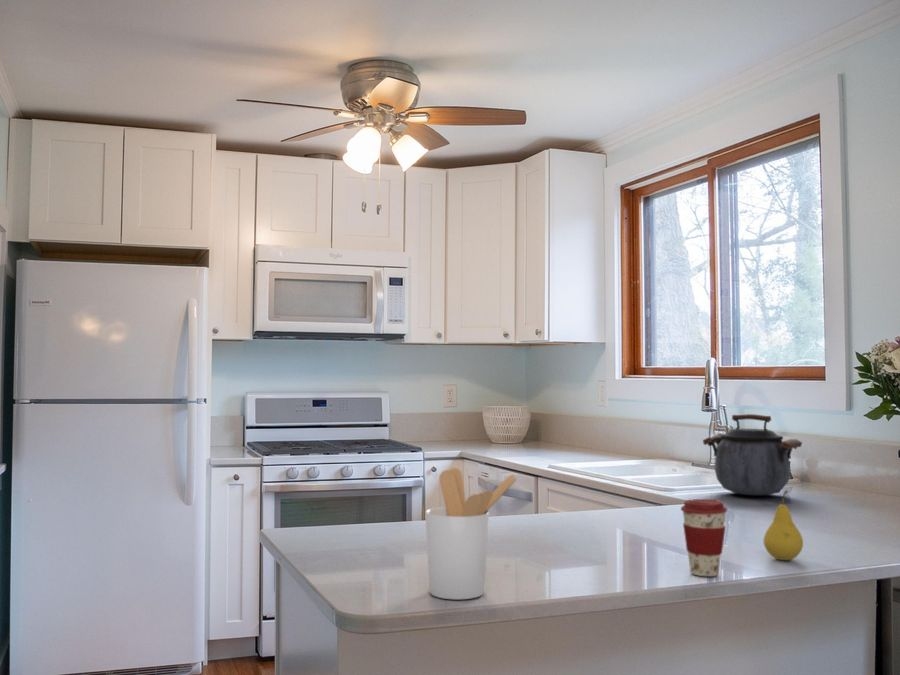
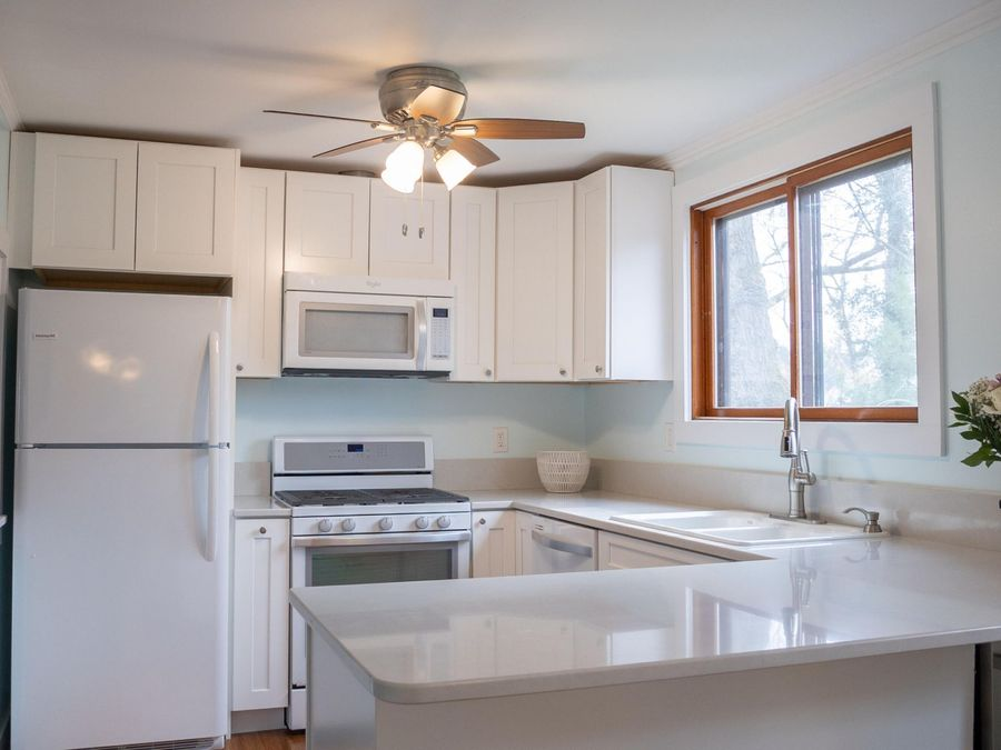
- utensil holder [424,467,518,601]
- fruit [763,489,804,561]
- coffee cup [680,498,728,577]
- kettle [702,413,803,496]
